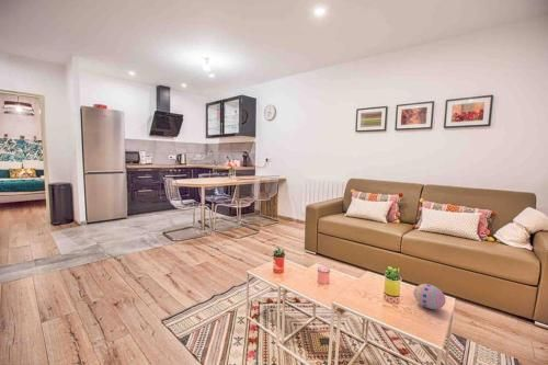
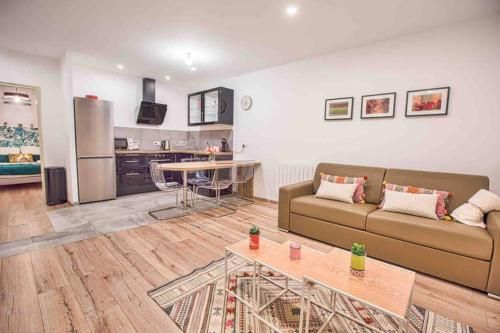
- decorative egg [412,283,447,310]
